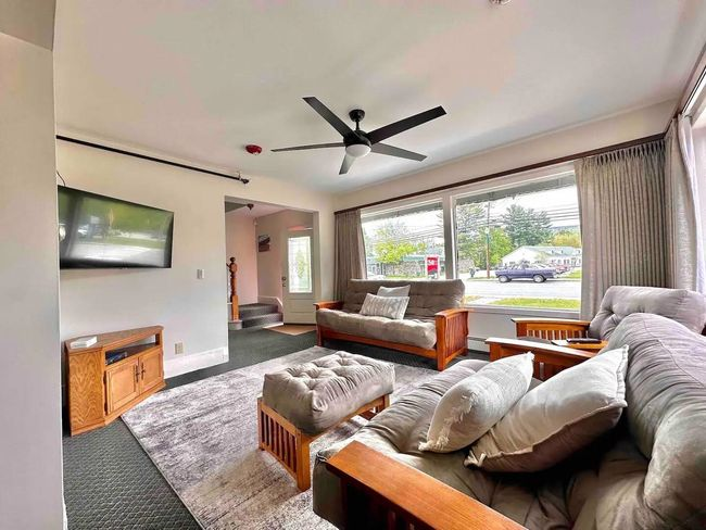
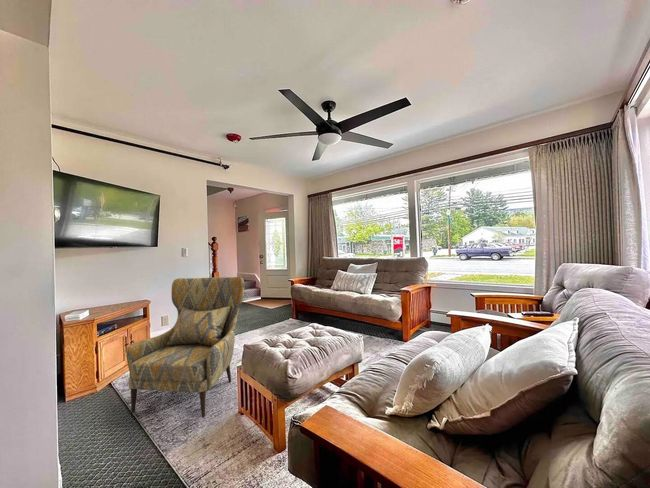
+ armchair [125,276,245,419]
